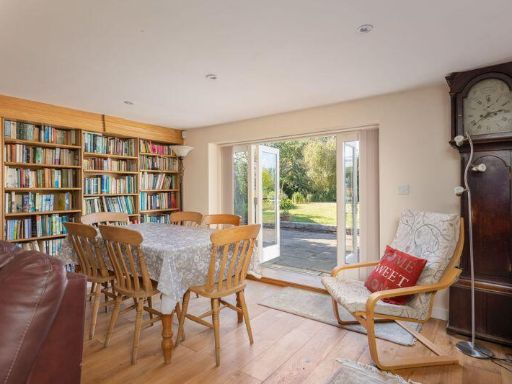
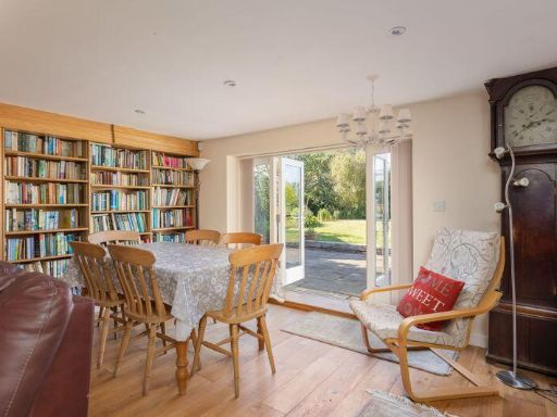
+ chandelier [335,73,413,157]
